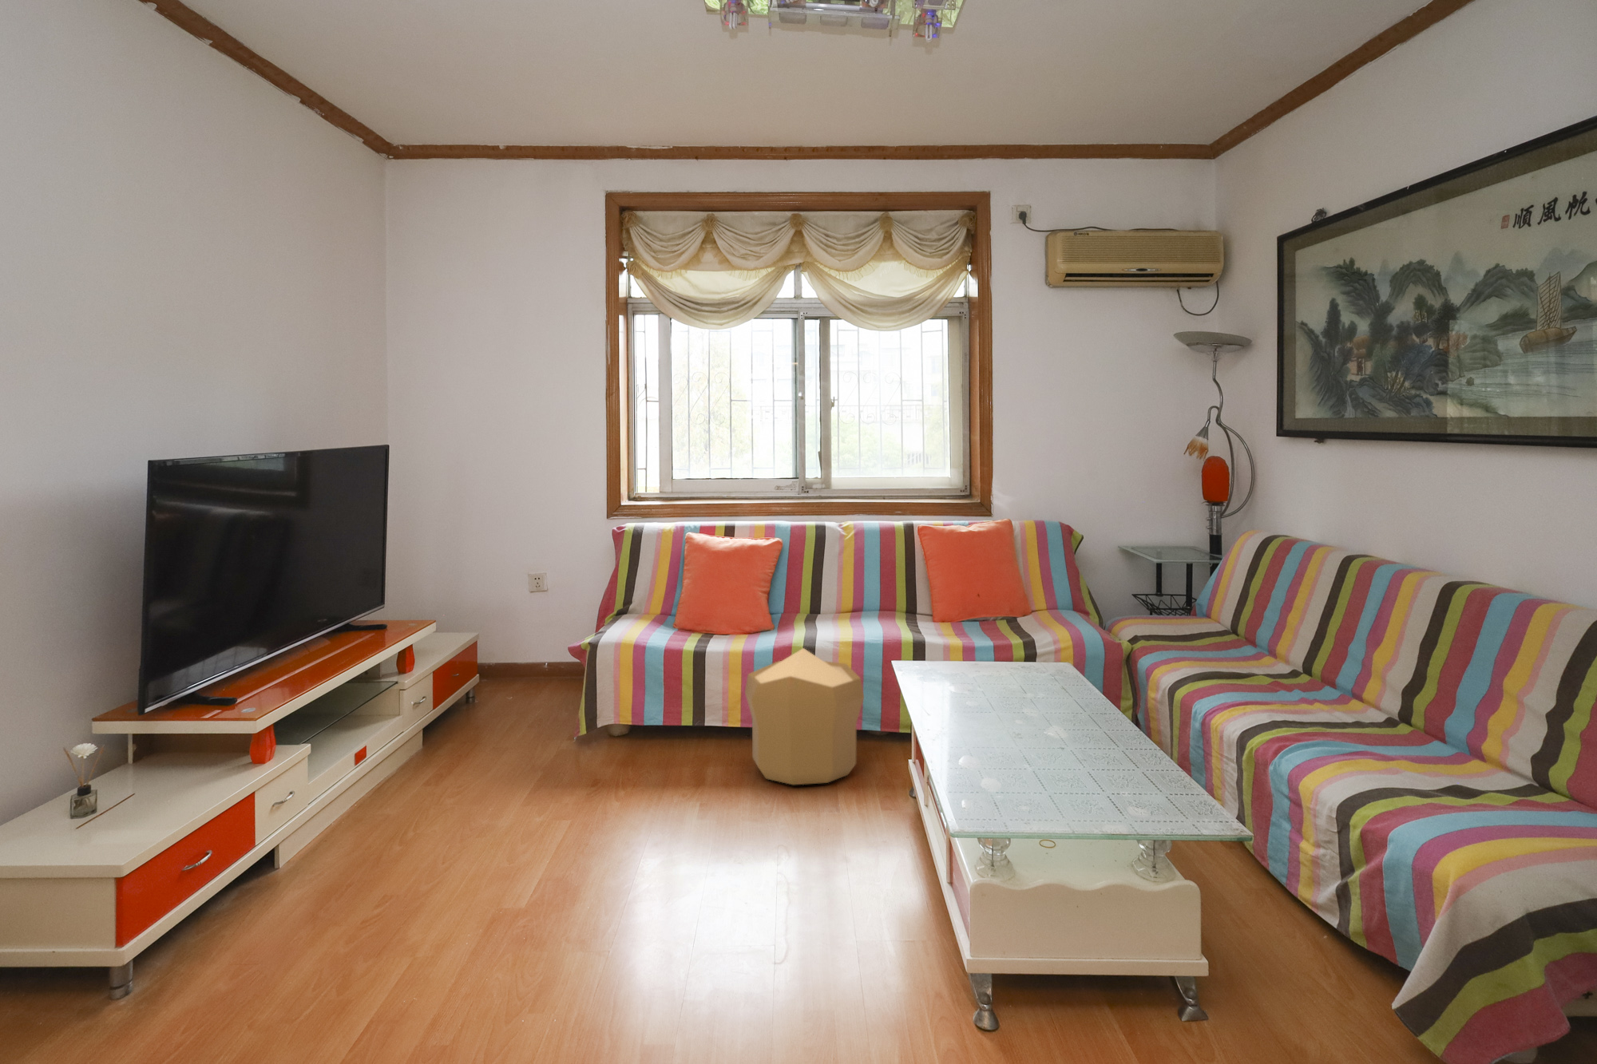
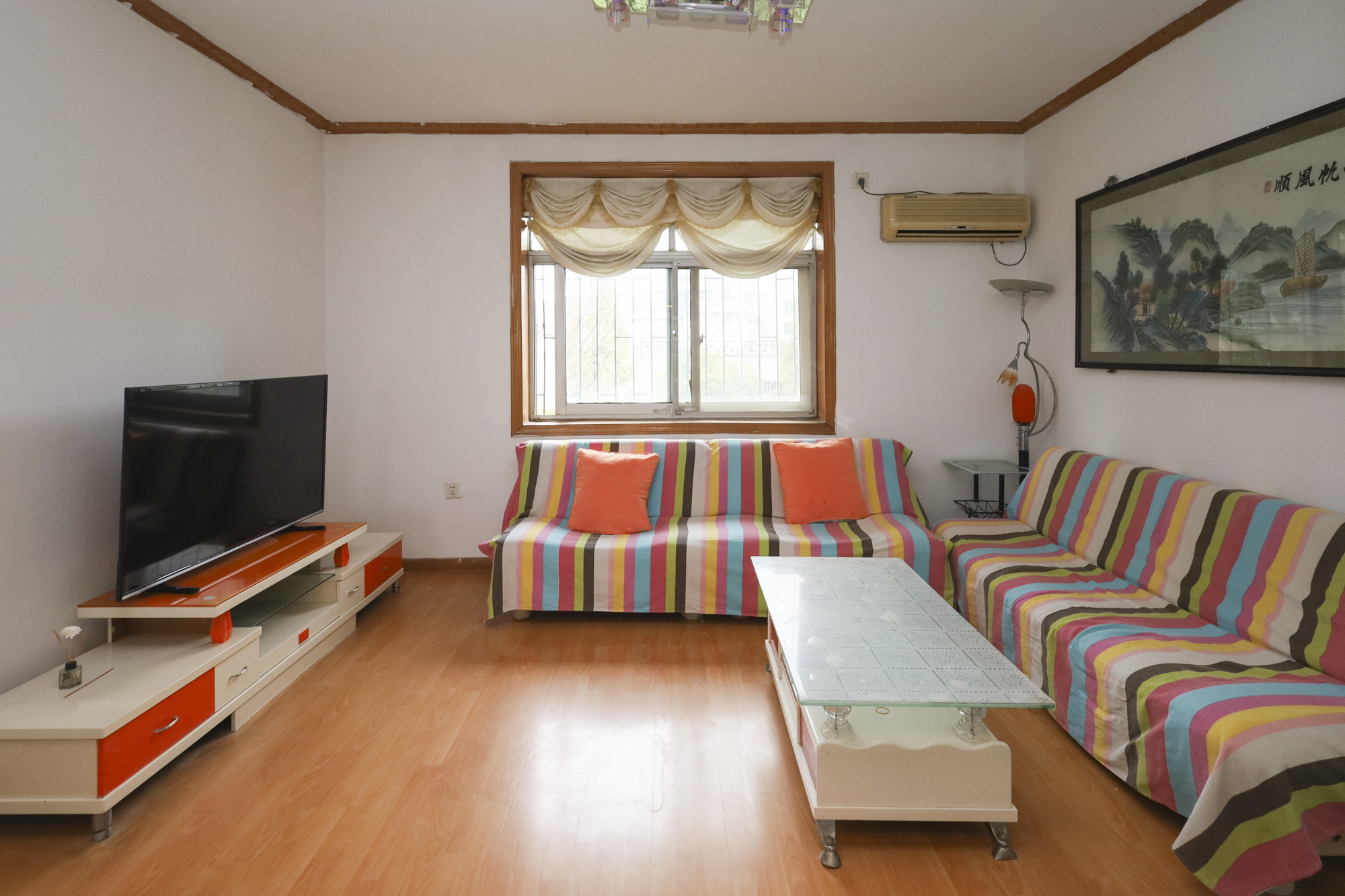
- pouf [744,647,864,785]
